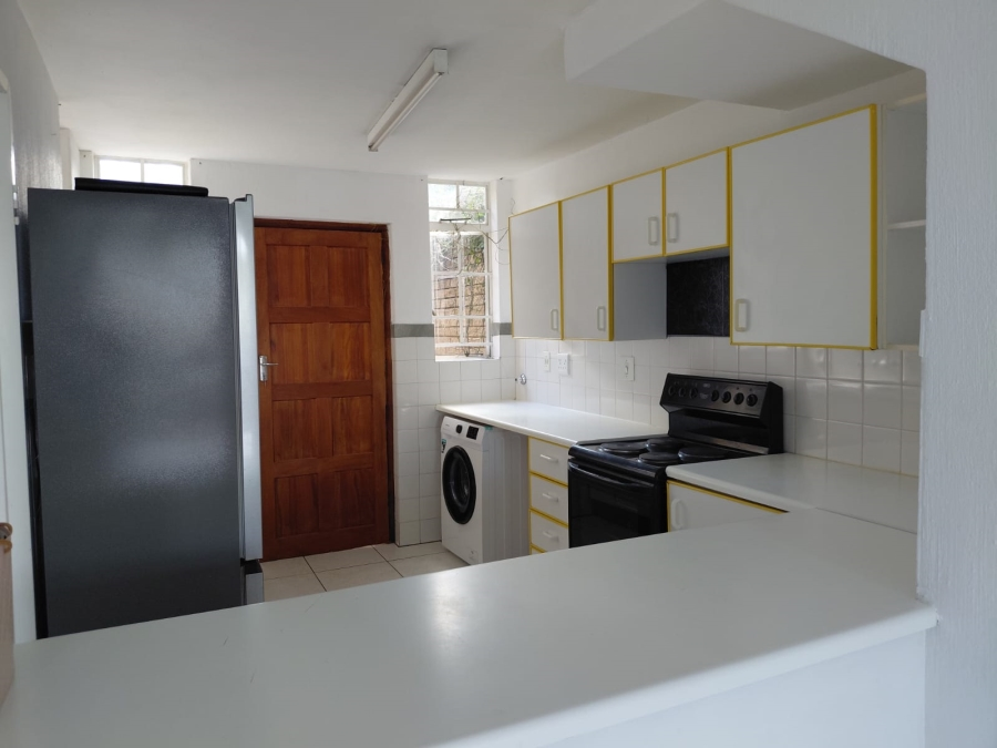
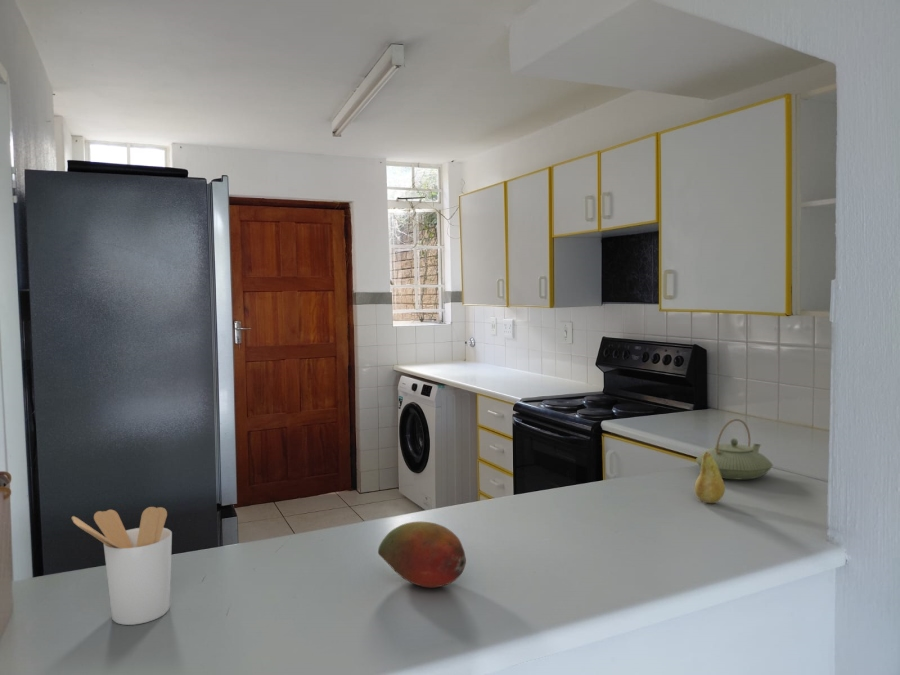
+ fruit [694,452,726,504]
+ utensil holder [71,506,173,626]
+ fruit [377,521,467,589]
+ teapot [695,418,774,481]
